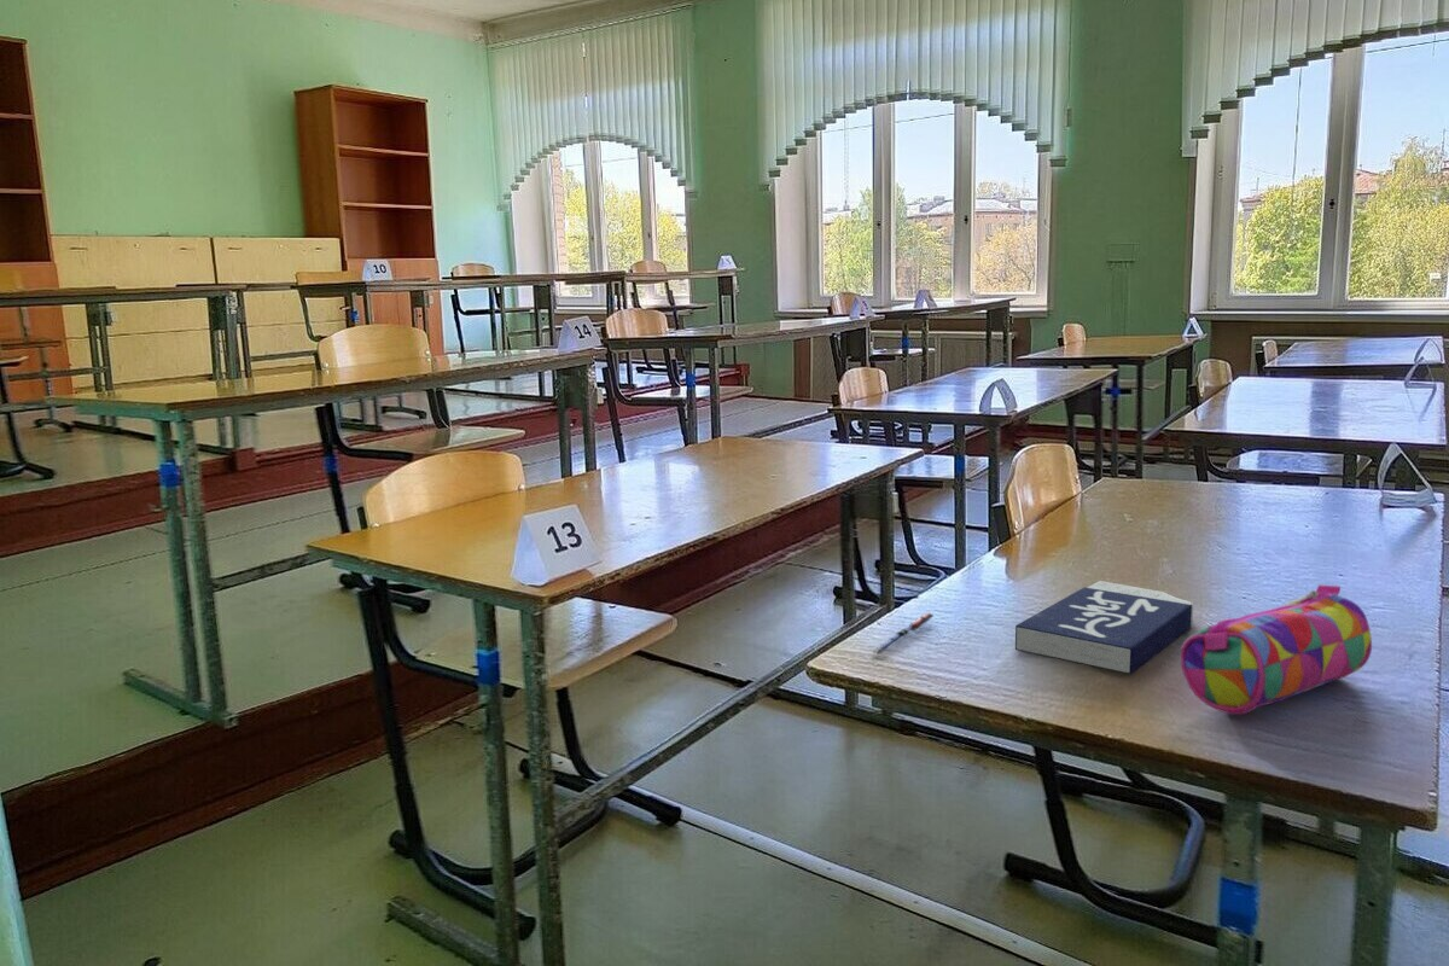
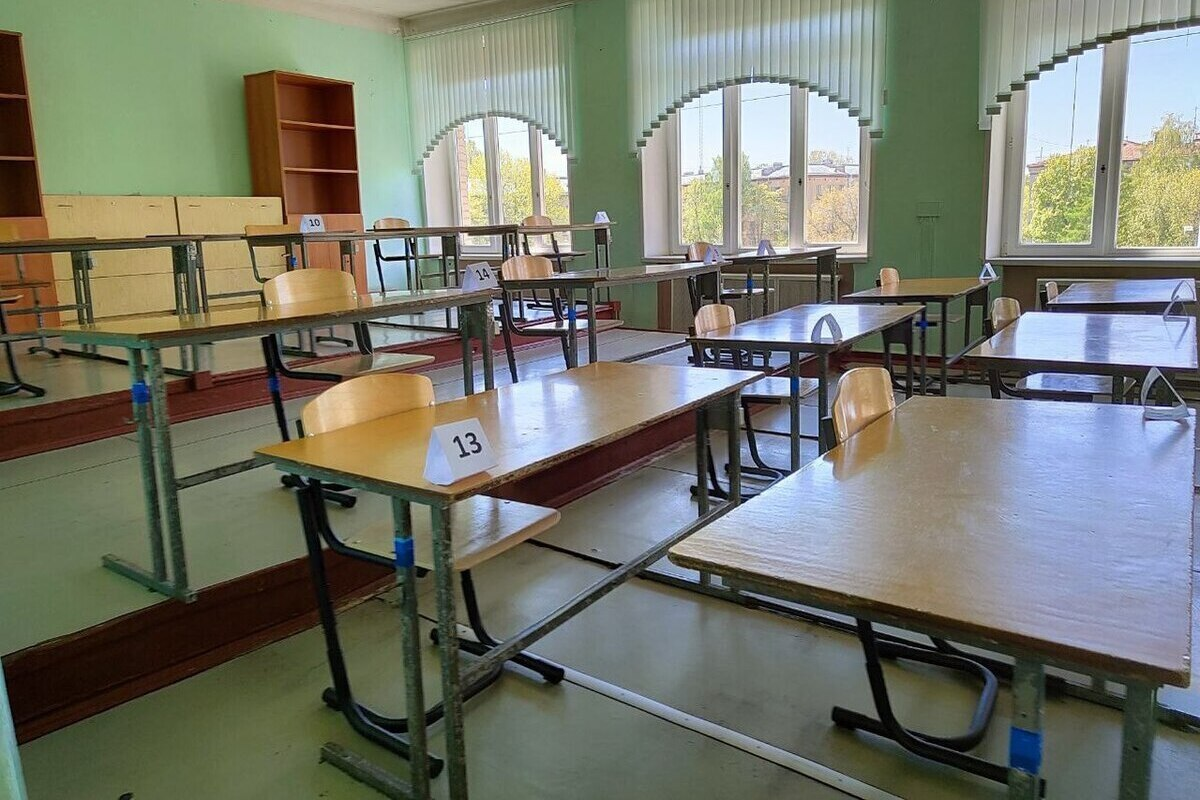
- book [1014,580,1194,675]
- pencil case [1180,583,1373,716]
- pen [871,612,935,656]
